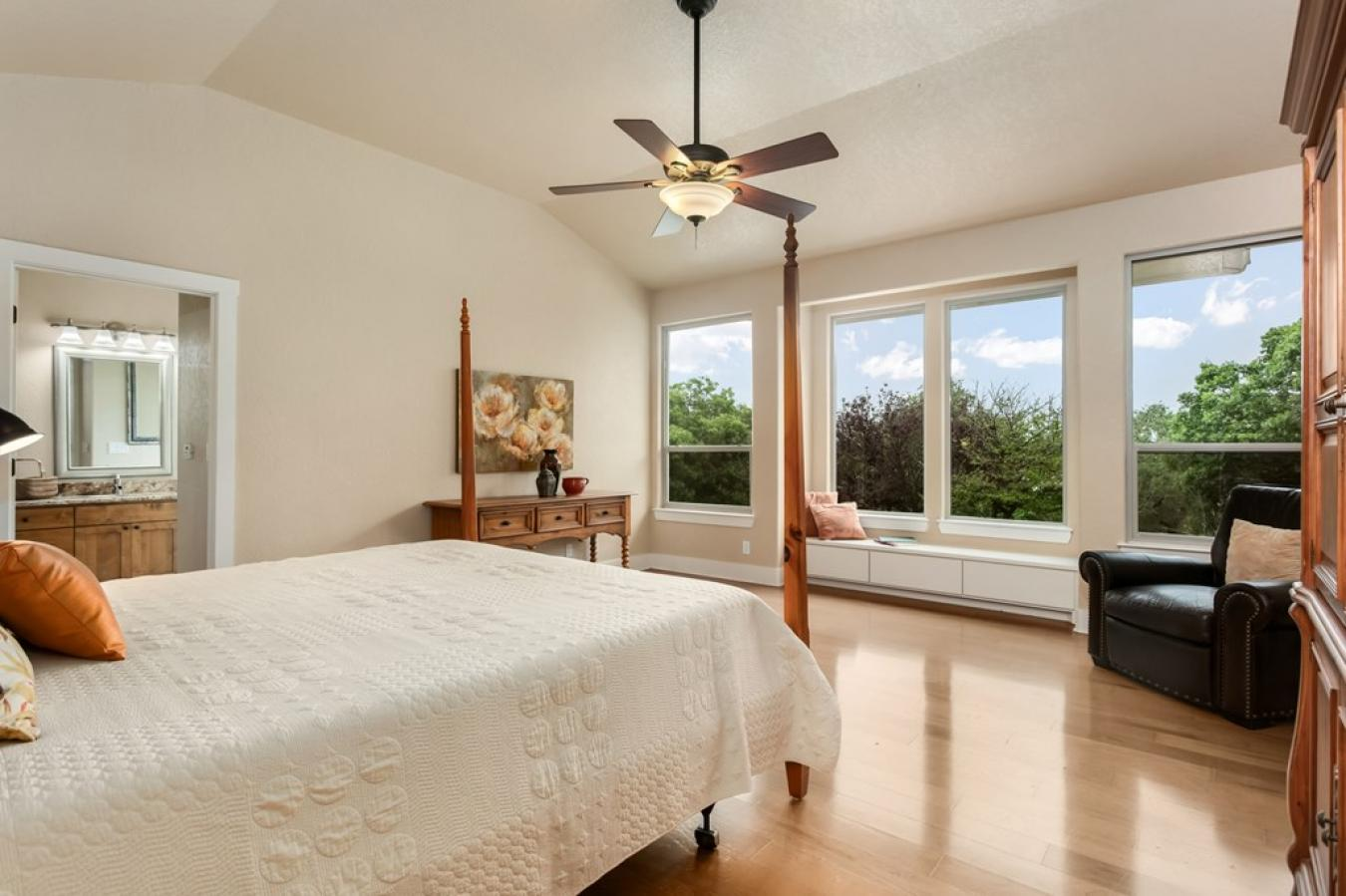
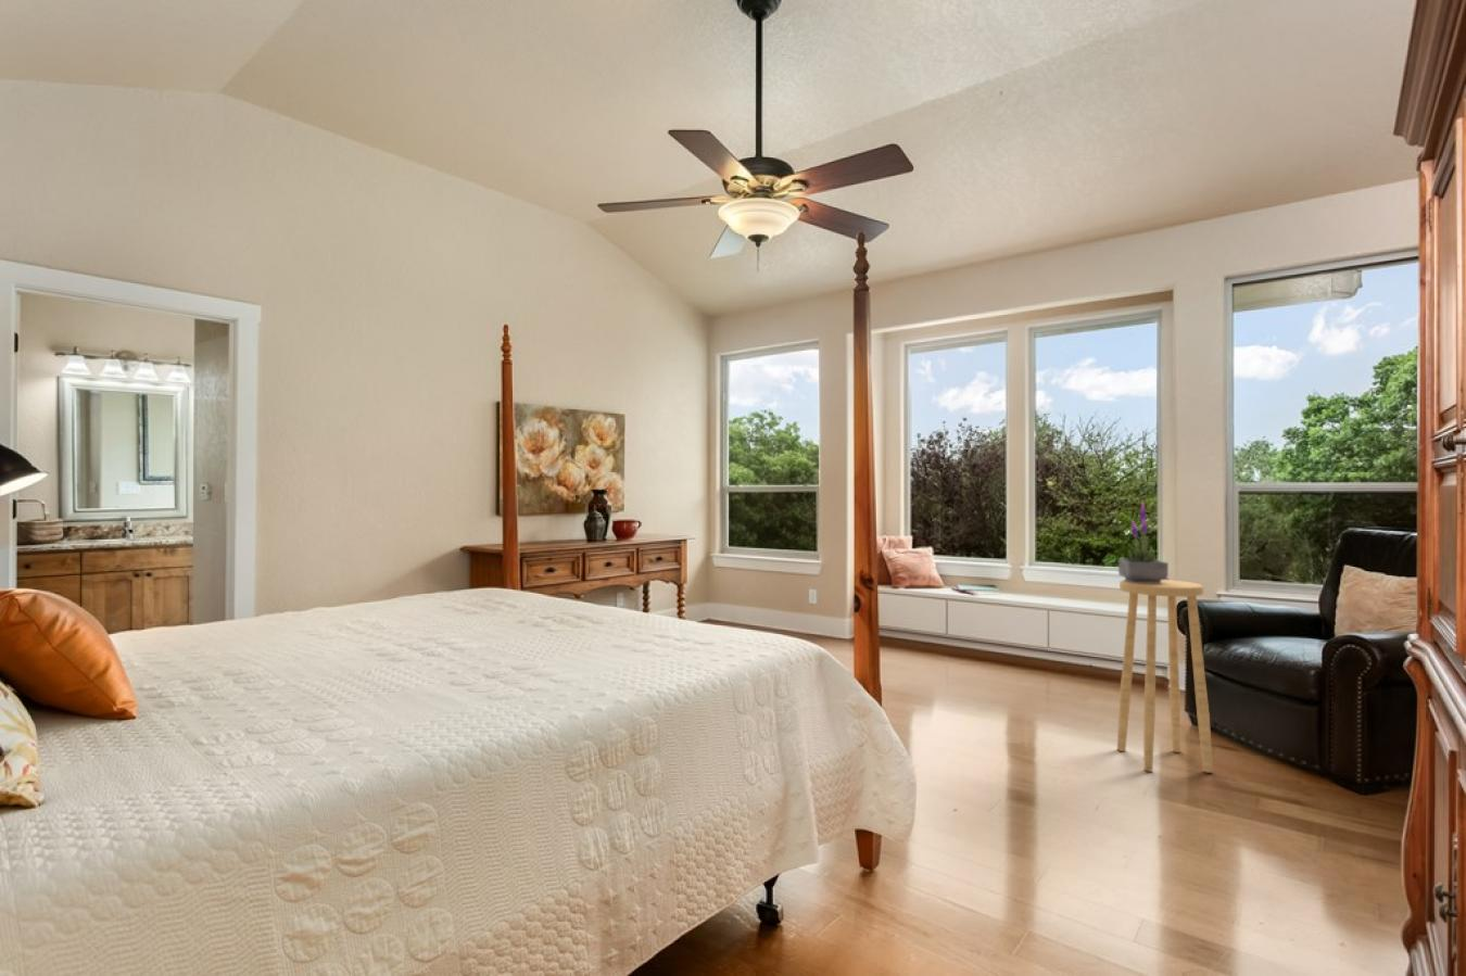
+ stool [1116,578,1214,774]
+ potted plant [1117,501,1170,583]
